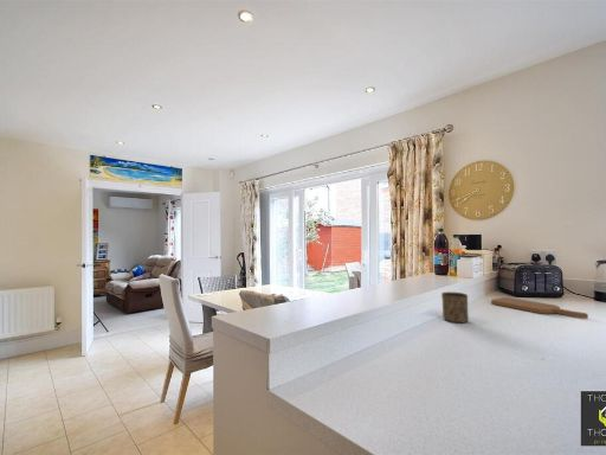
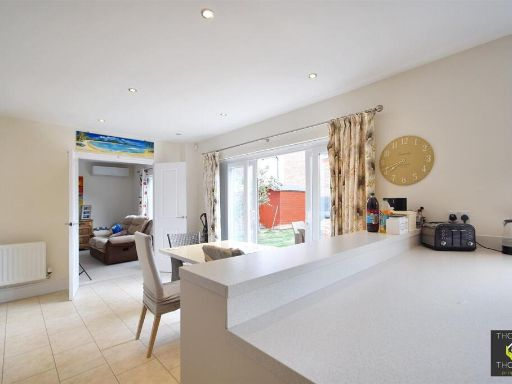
- cup [440,290,470,325]
- cutting board [490,296,589,320]
